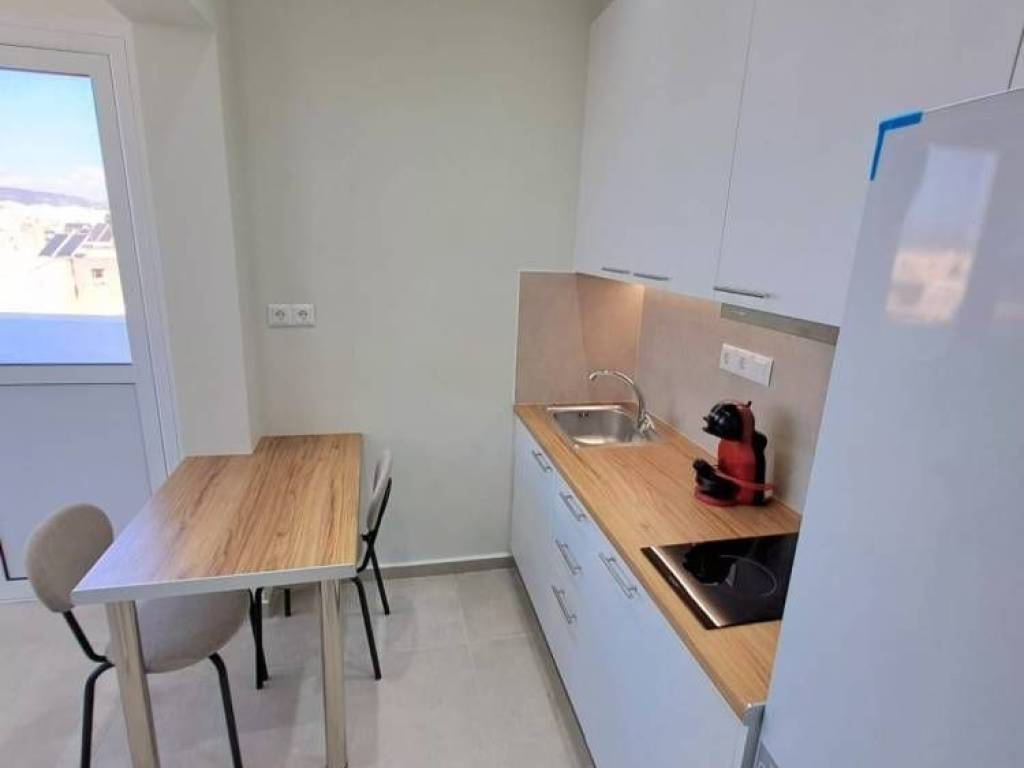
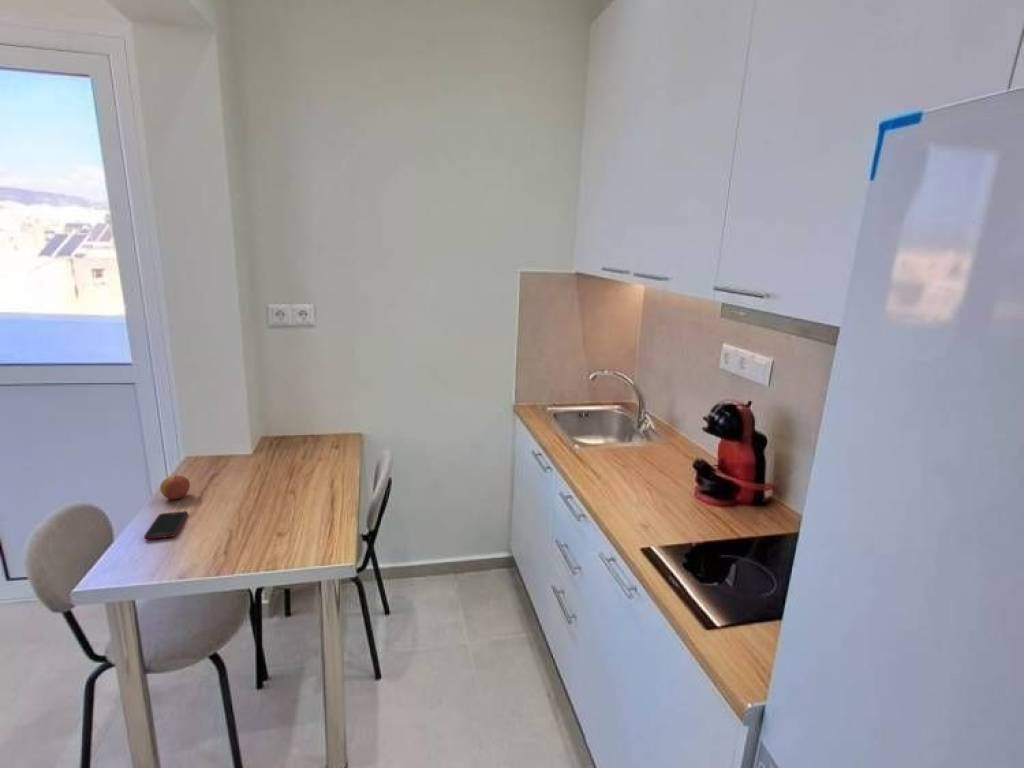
+ apple [159,472,191,500]
+ cell phone [143,510,189,540]
